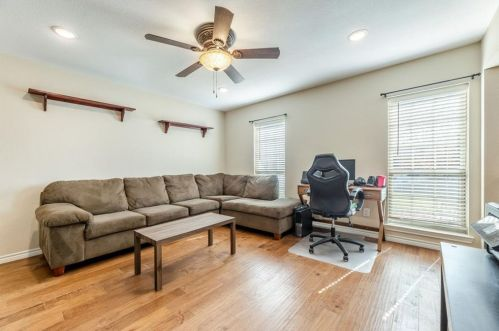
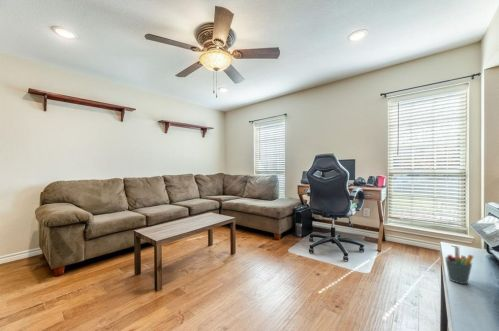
+ pen holder [444,245,474,285]
